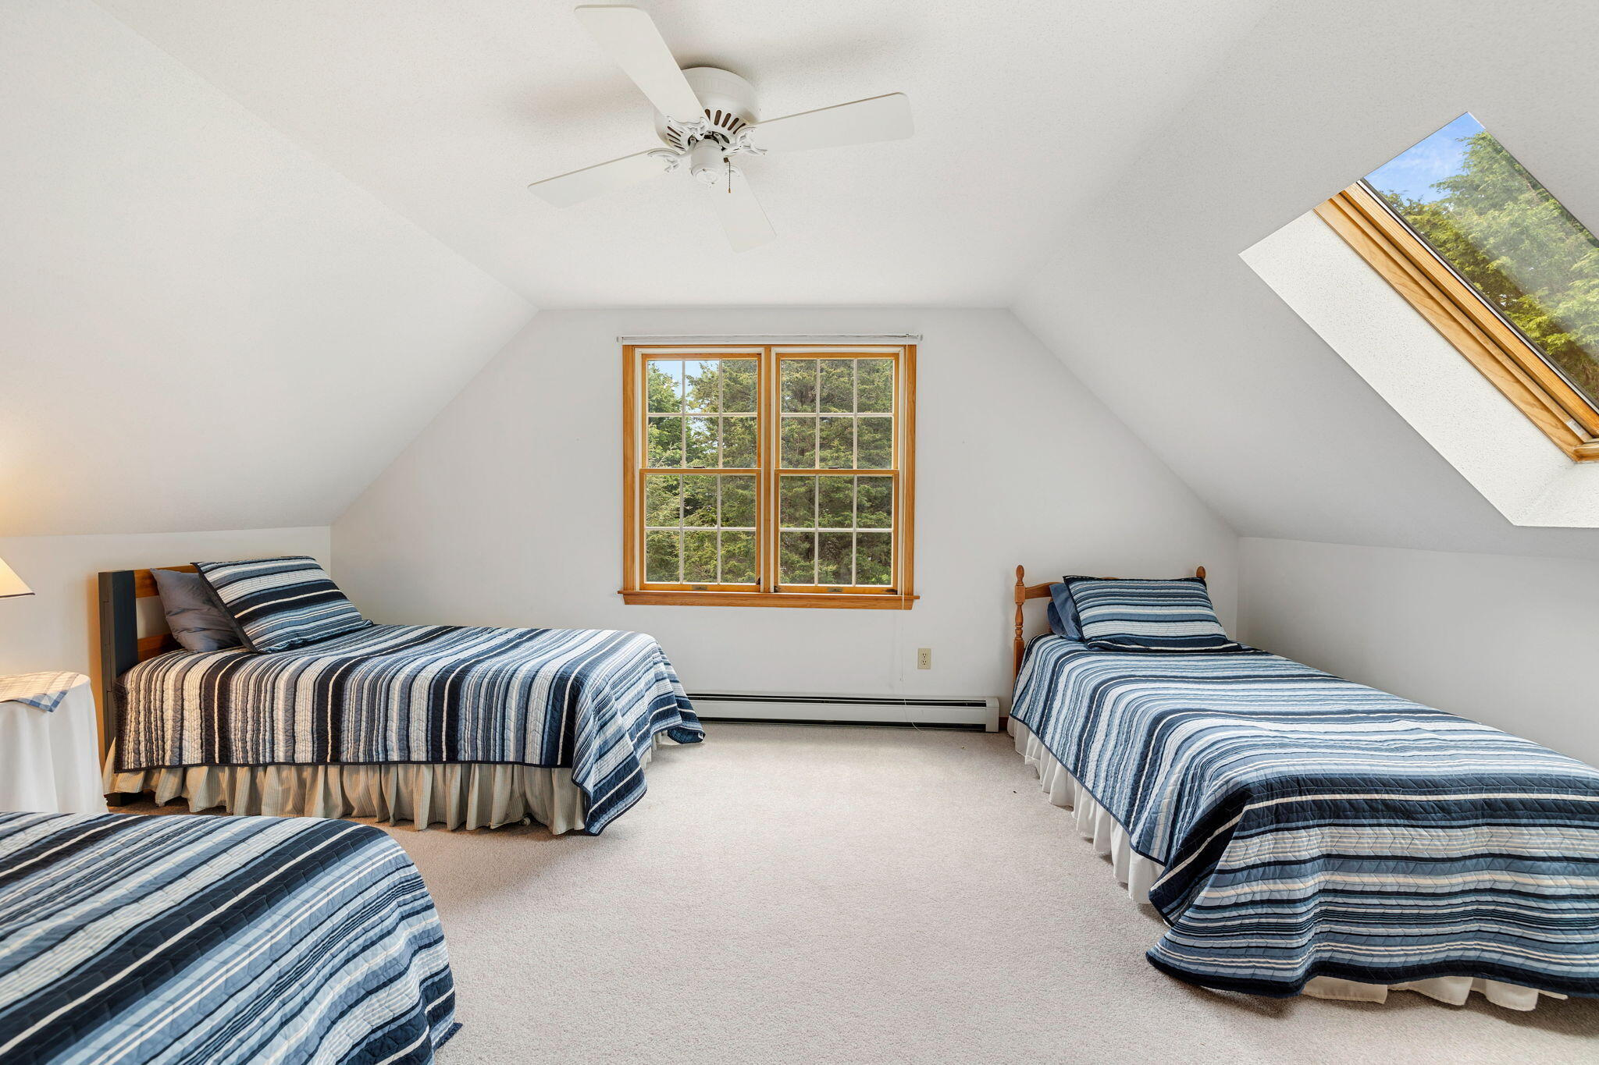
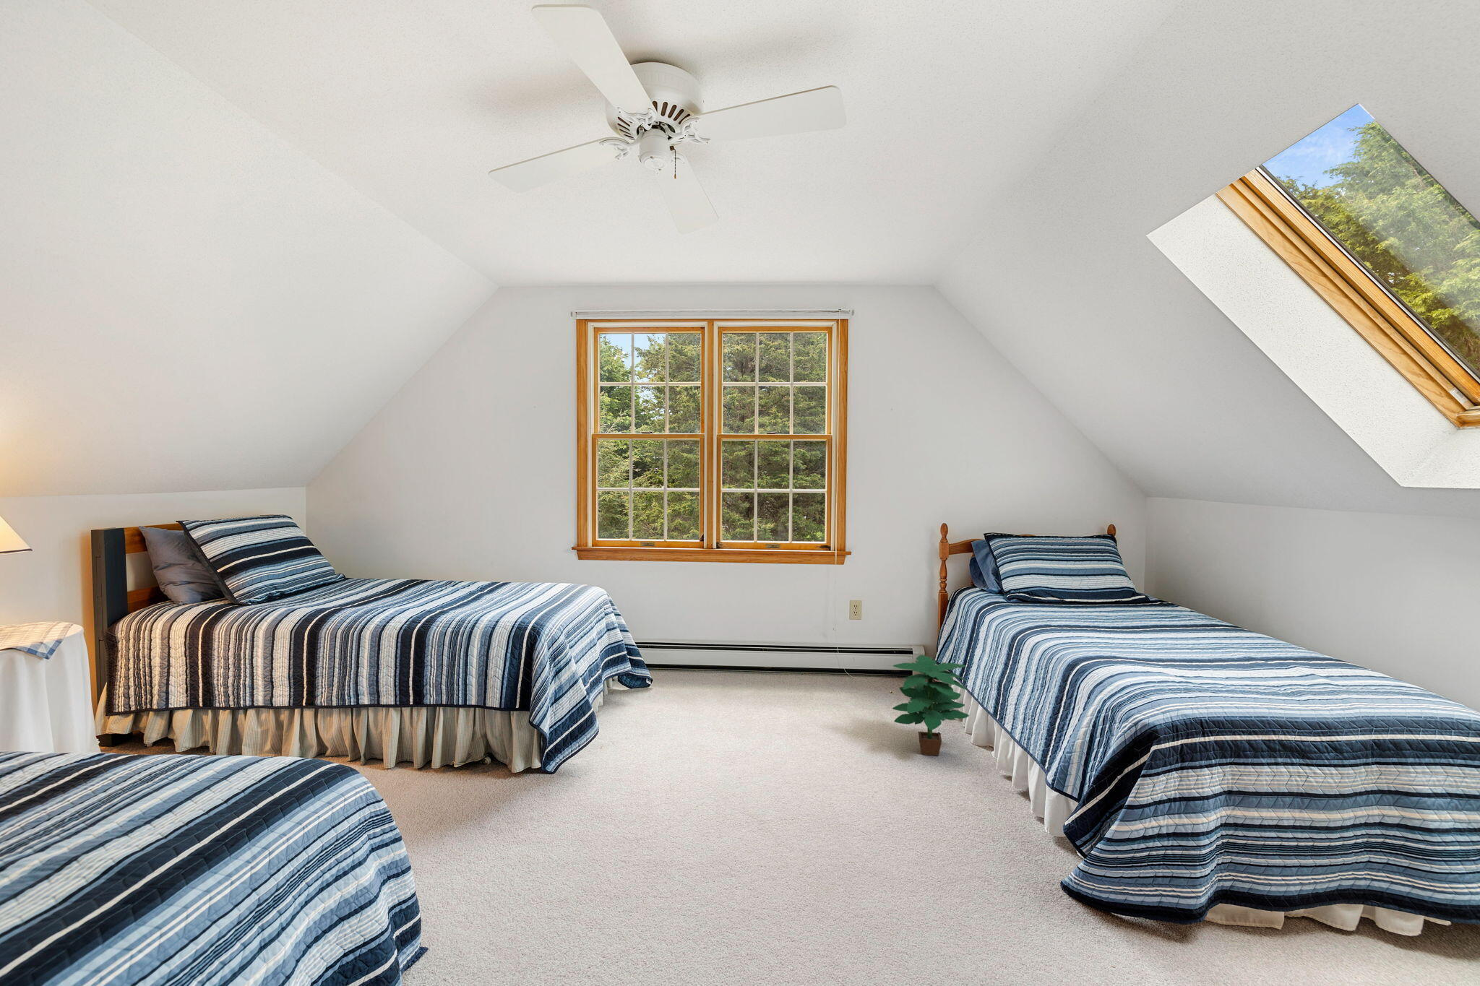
+ potted plant [891,655,969,756]
